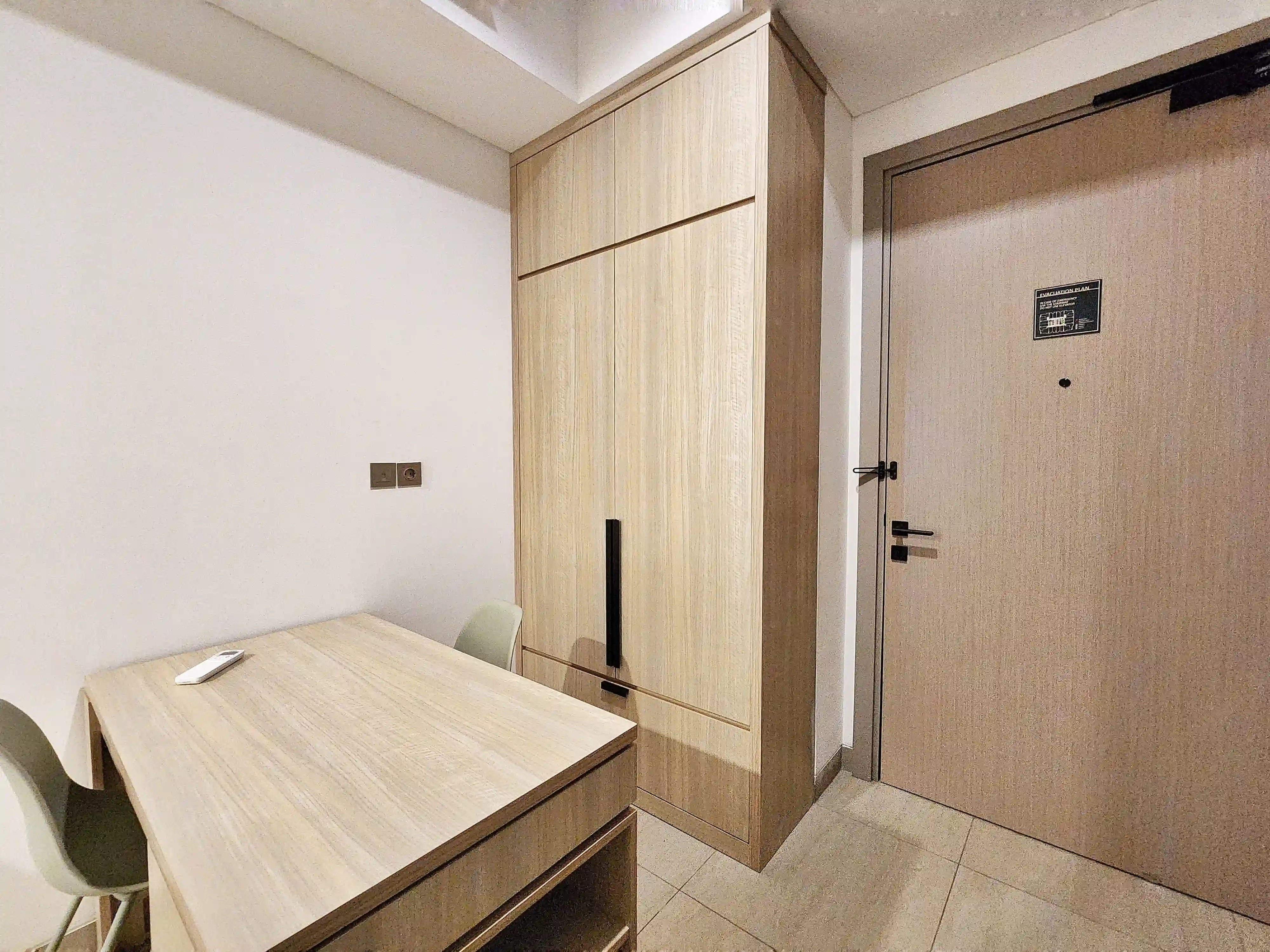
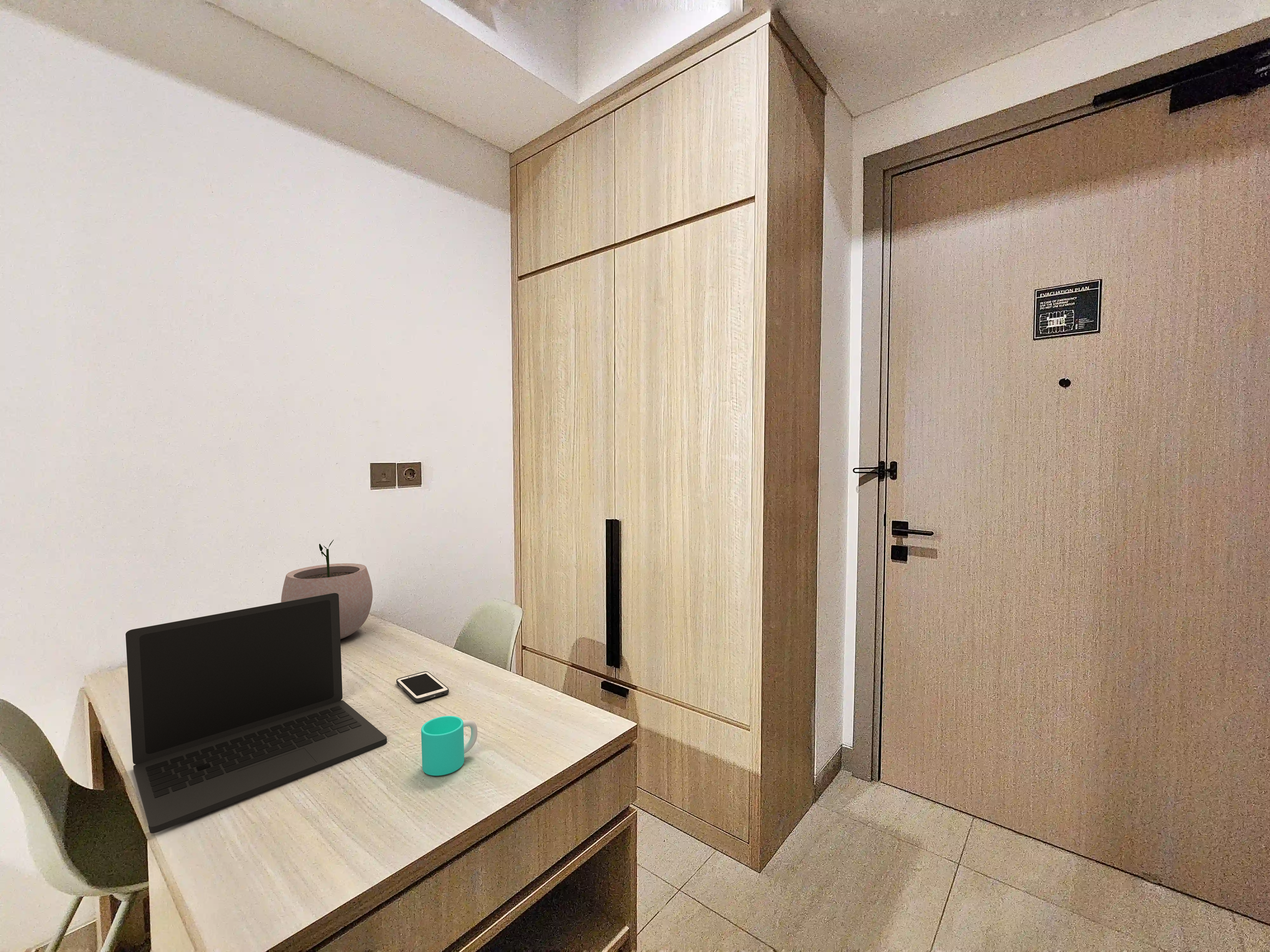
+ laptop [125,593,387,834]
+ cup [421,716,478,776]
+ plant pot [281,539,373,640]
+ cell phone [396,671,449,703]
